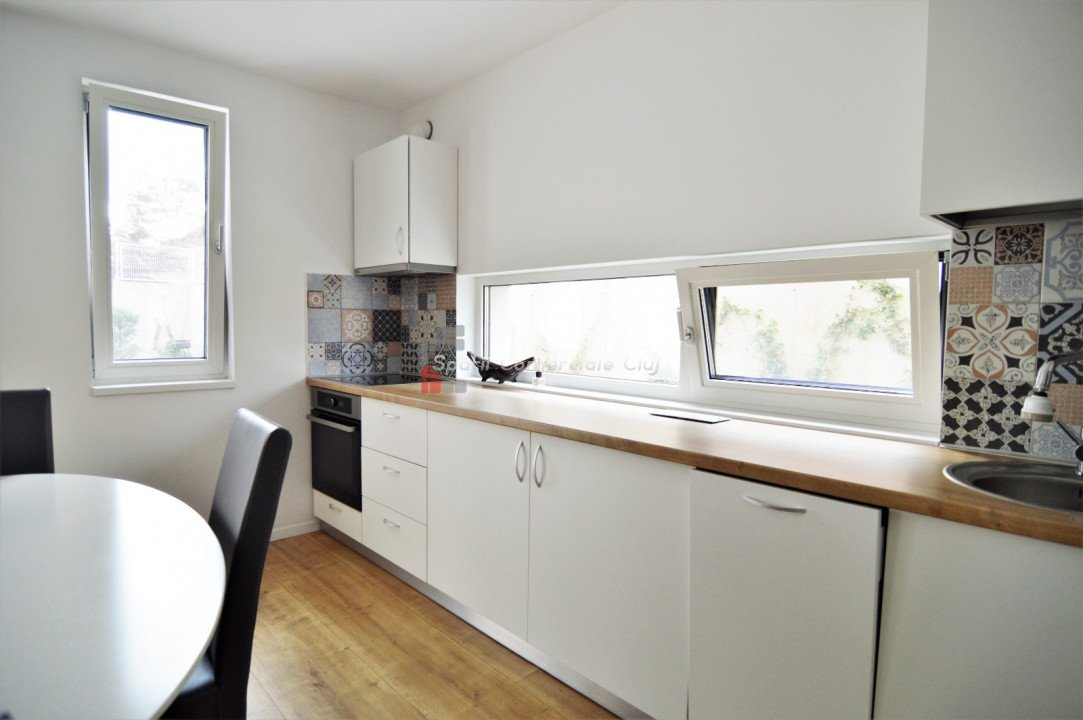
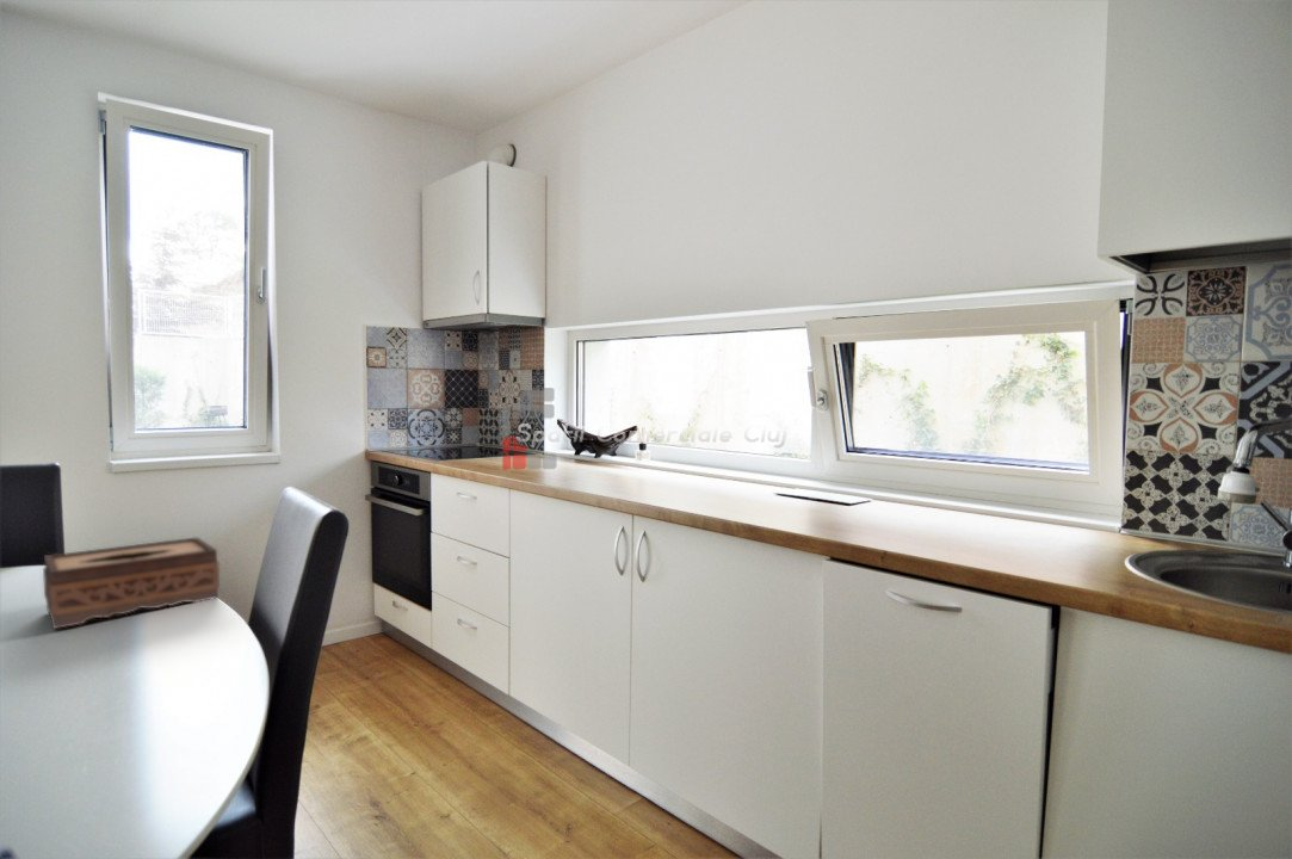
+ tissue box [42,536,221,630]
